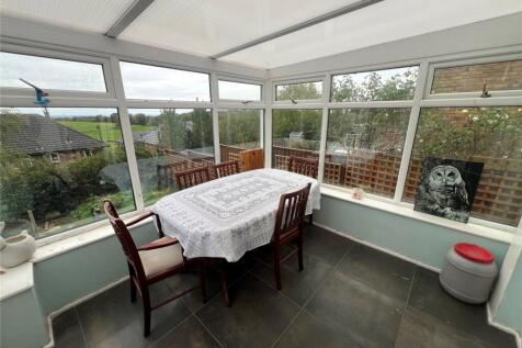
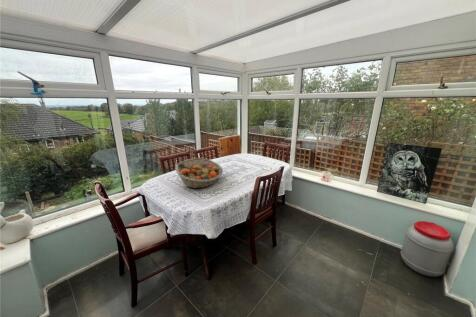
+ fruit basket [174,157,224,189]
